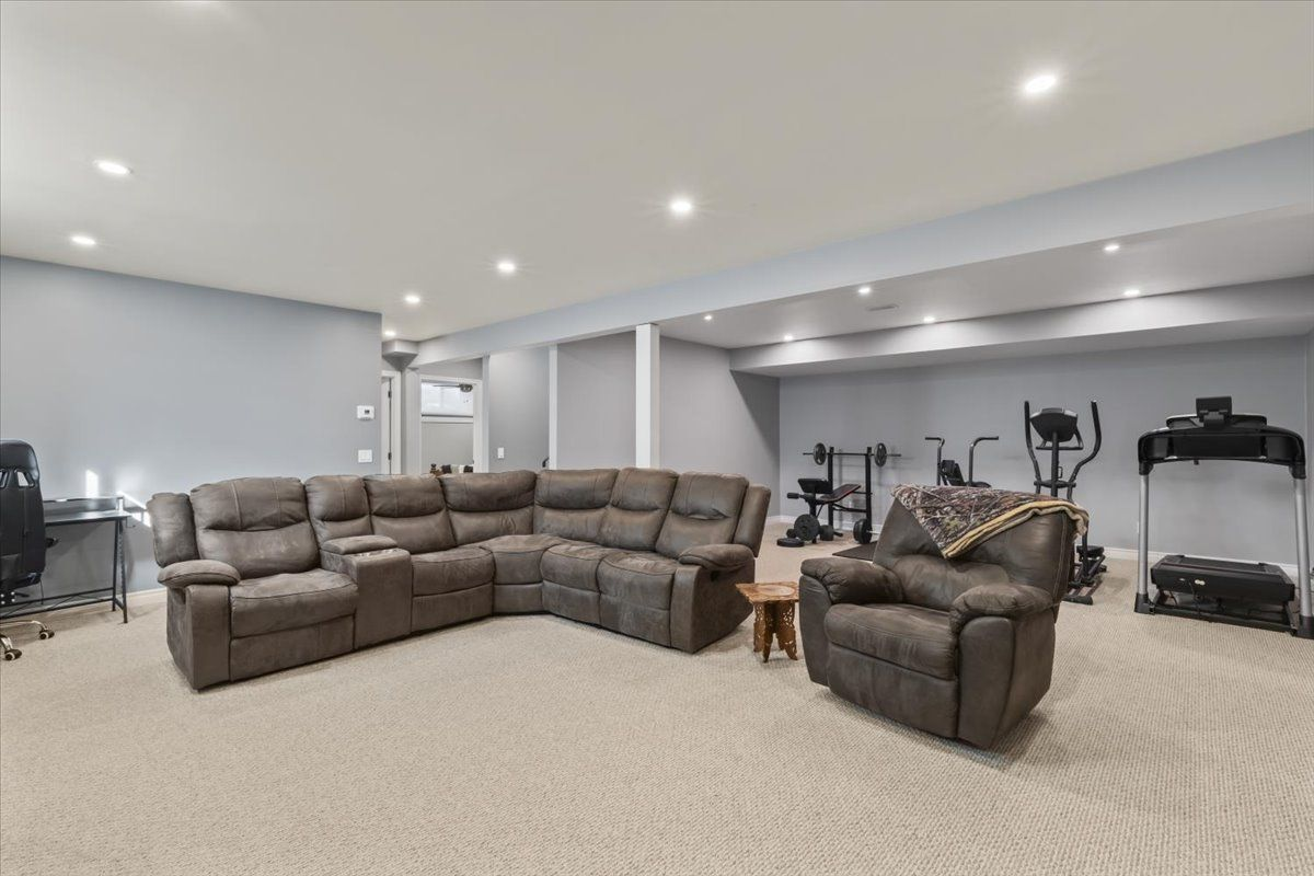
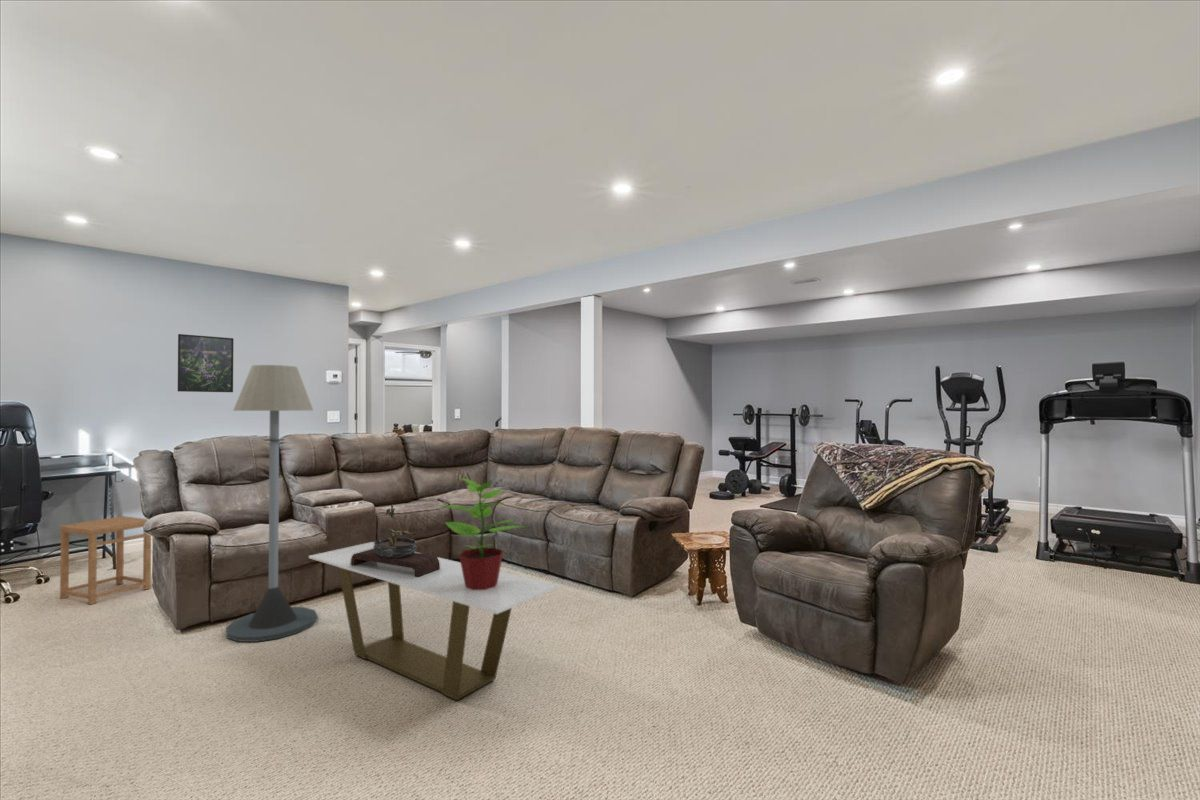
+ floor lamp [225,364,319,643]
+ side table [58,515,152,606]
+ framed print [177,333,234,393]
+ coffee table [308,541,559,702]
+ bonsai tree [351,504,440,578]
+ potted plant [439,472,527,590]
